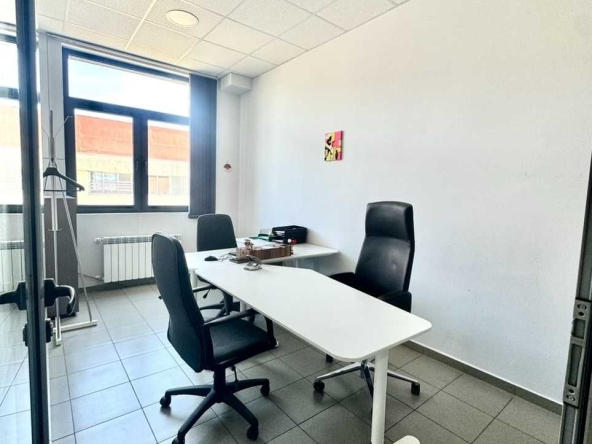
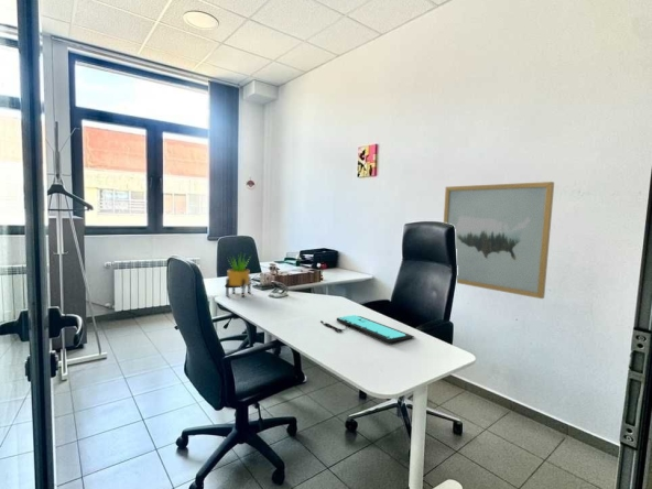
+ potted plant [225,251,252,298]
+ wall art [443,181,555,300]
+ computer keyboard [319,314,416,344]
